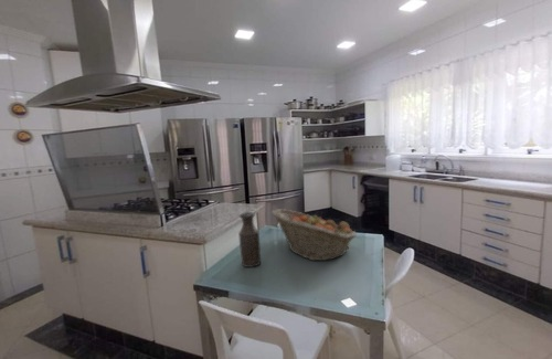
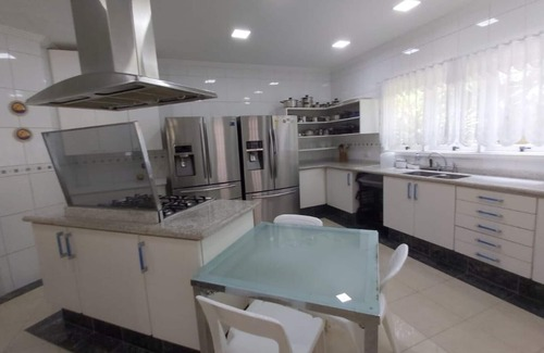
- bottle [237,211,262,268]
- fruit basket [270,208,358,262]
